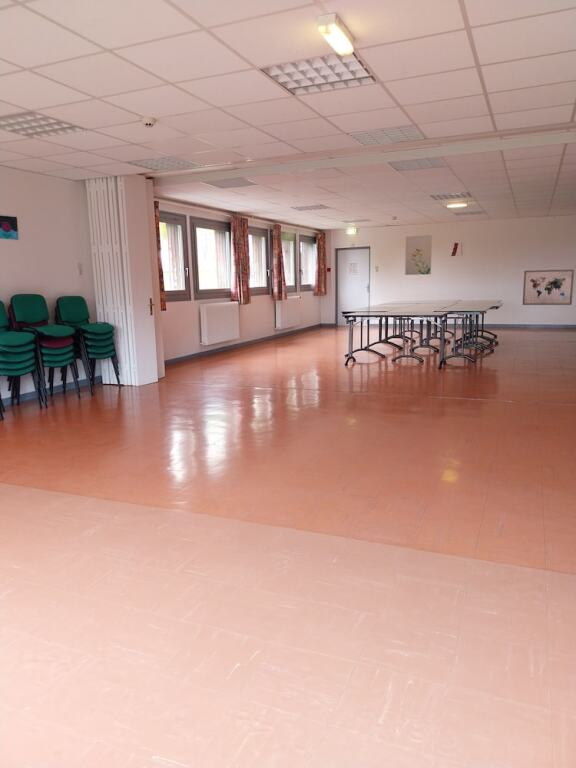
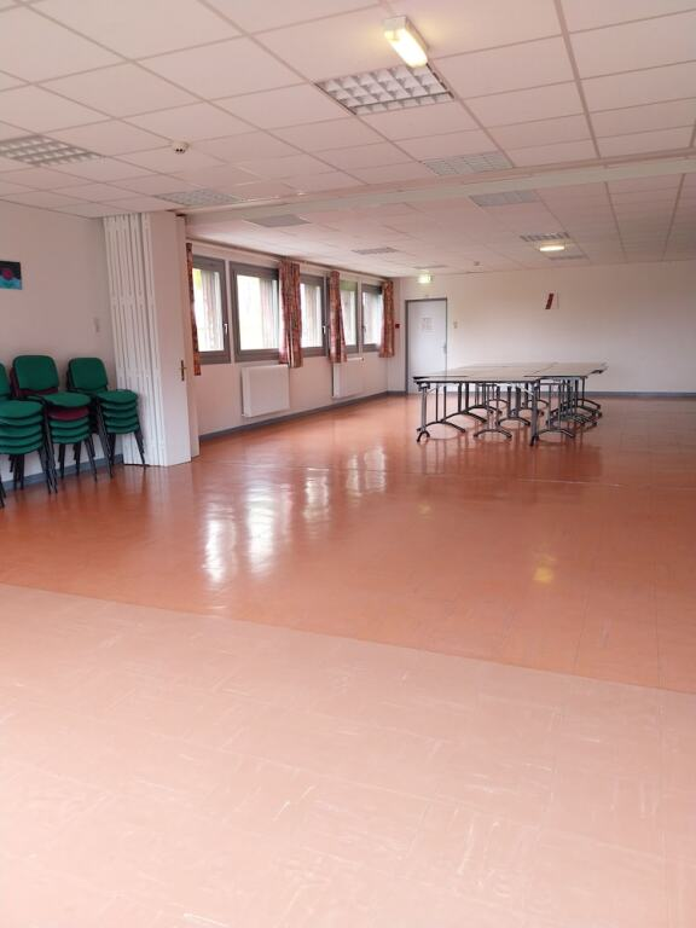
- wall art [522,269,575,306]
- wall art [404,234,433,276]
